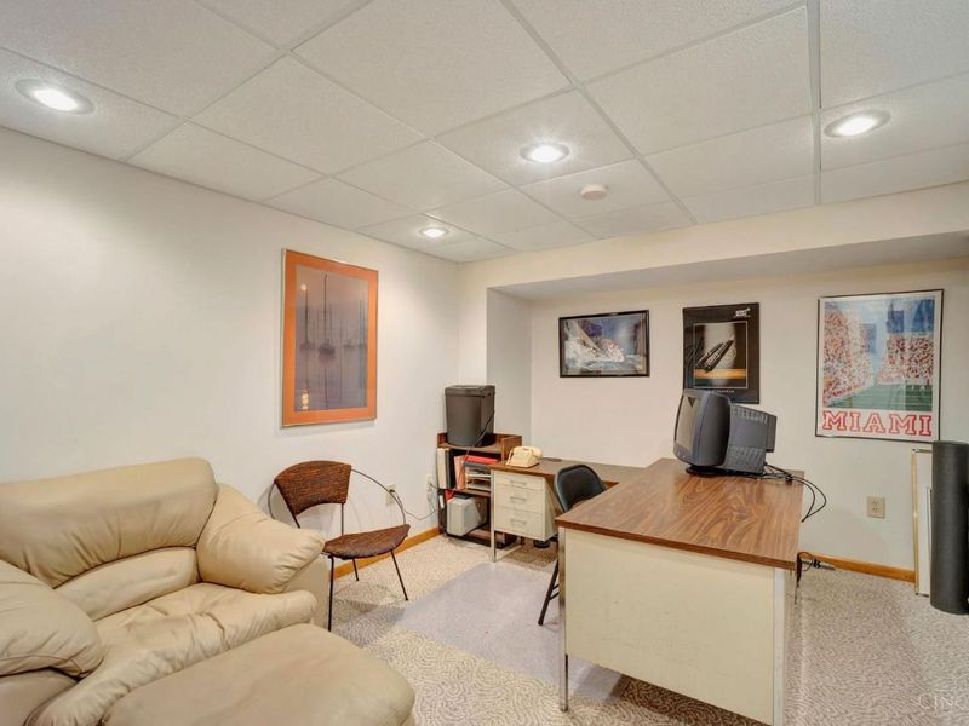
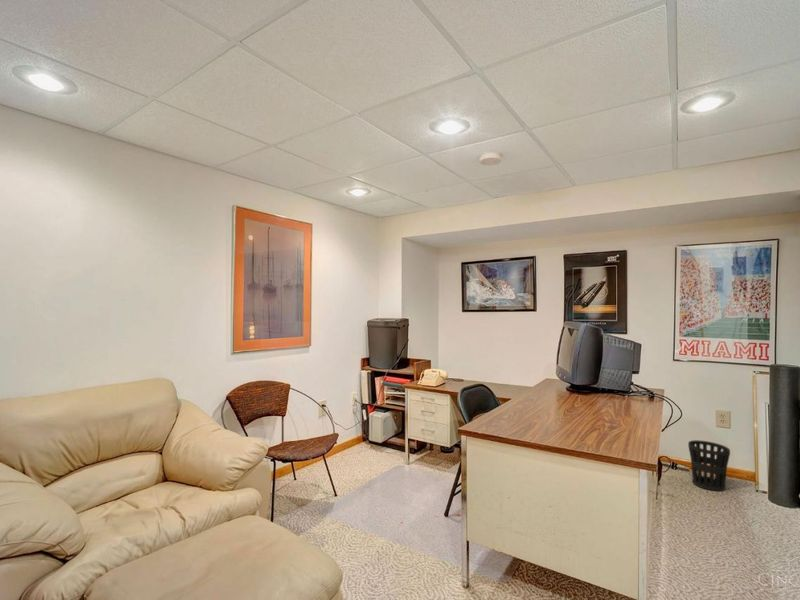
+ wastebasket [687,439,731,492]
